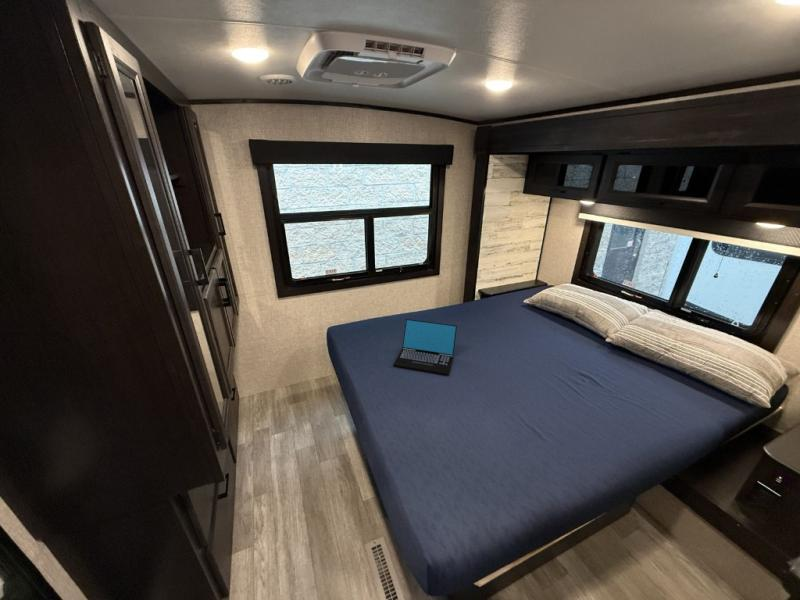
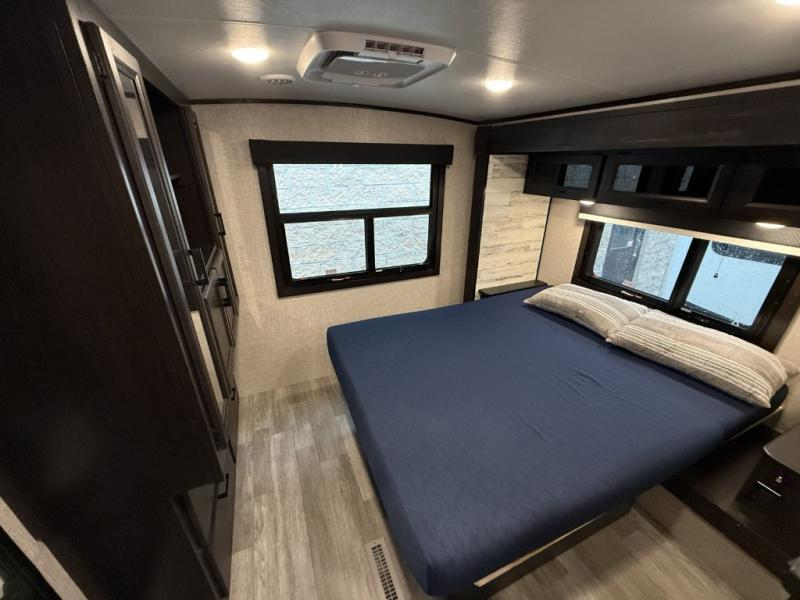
- laptop [392,318,458,376]
